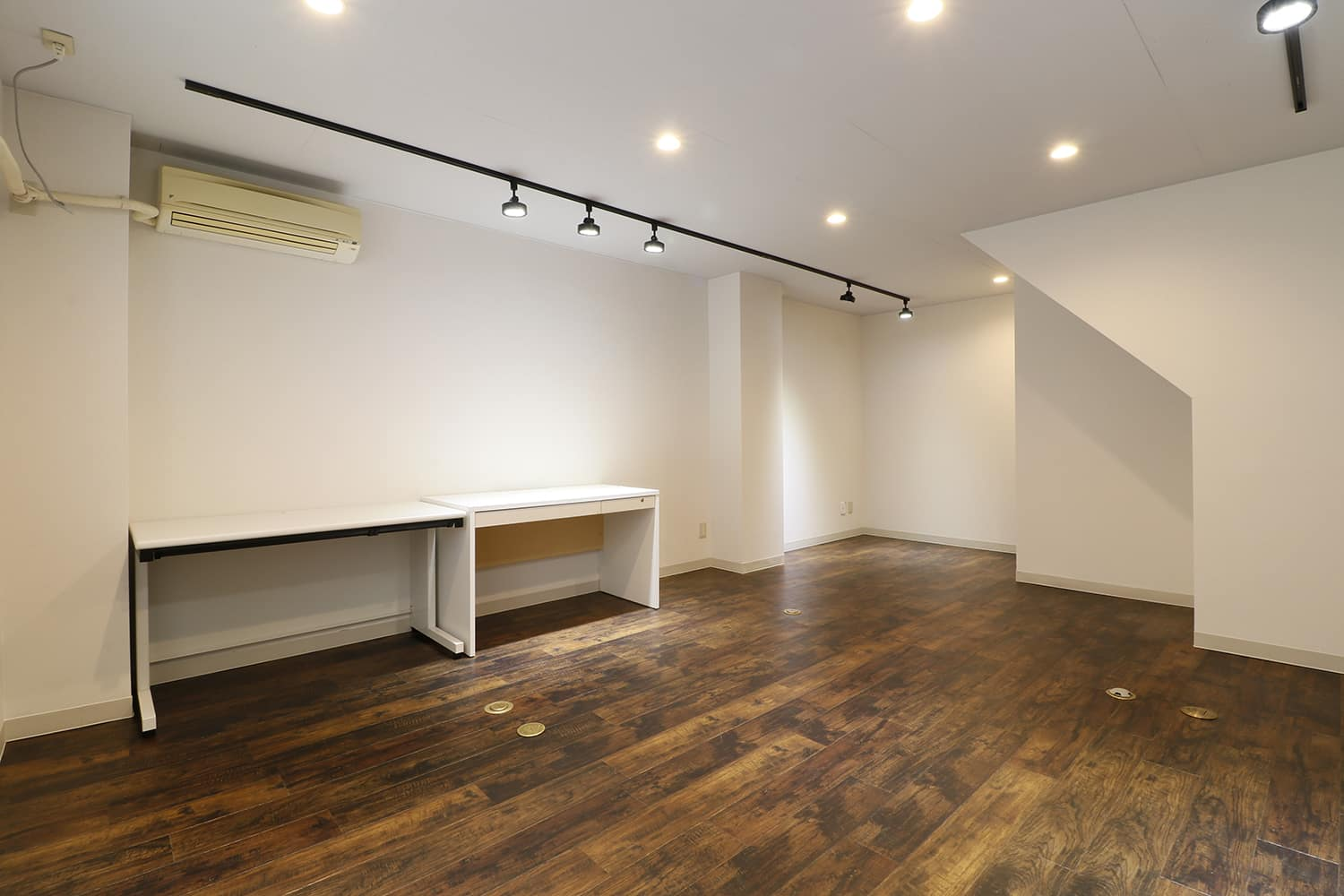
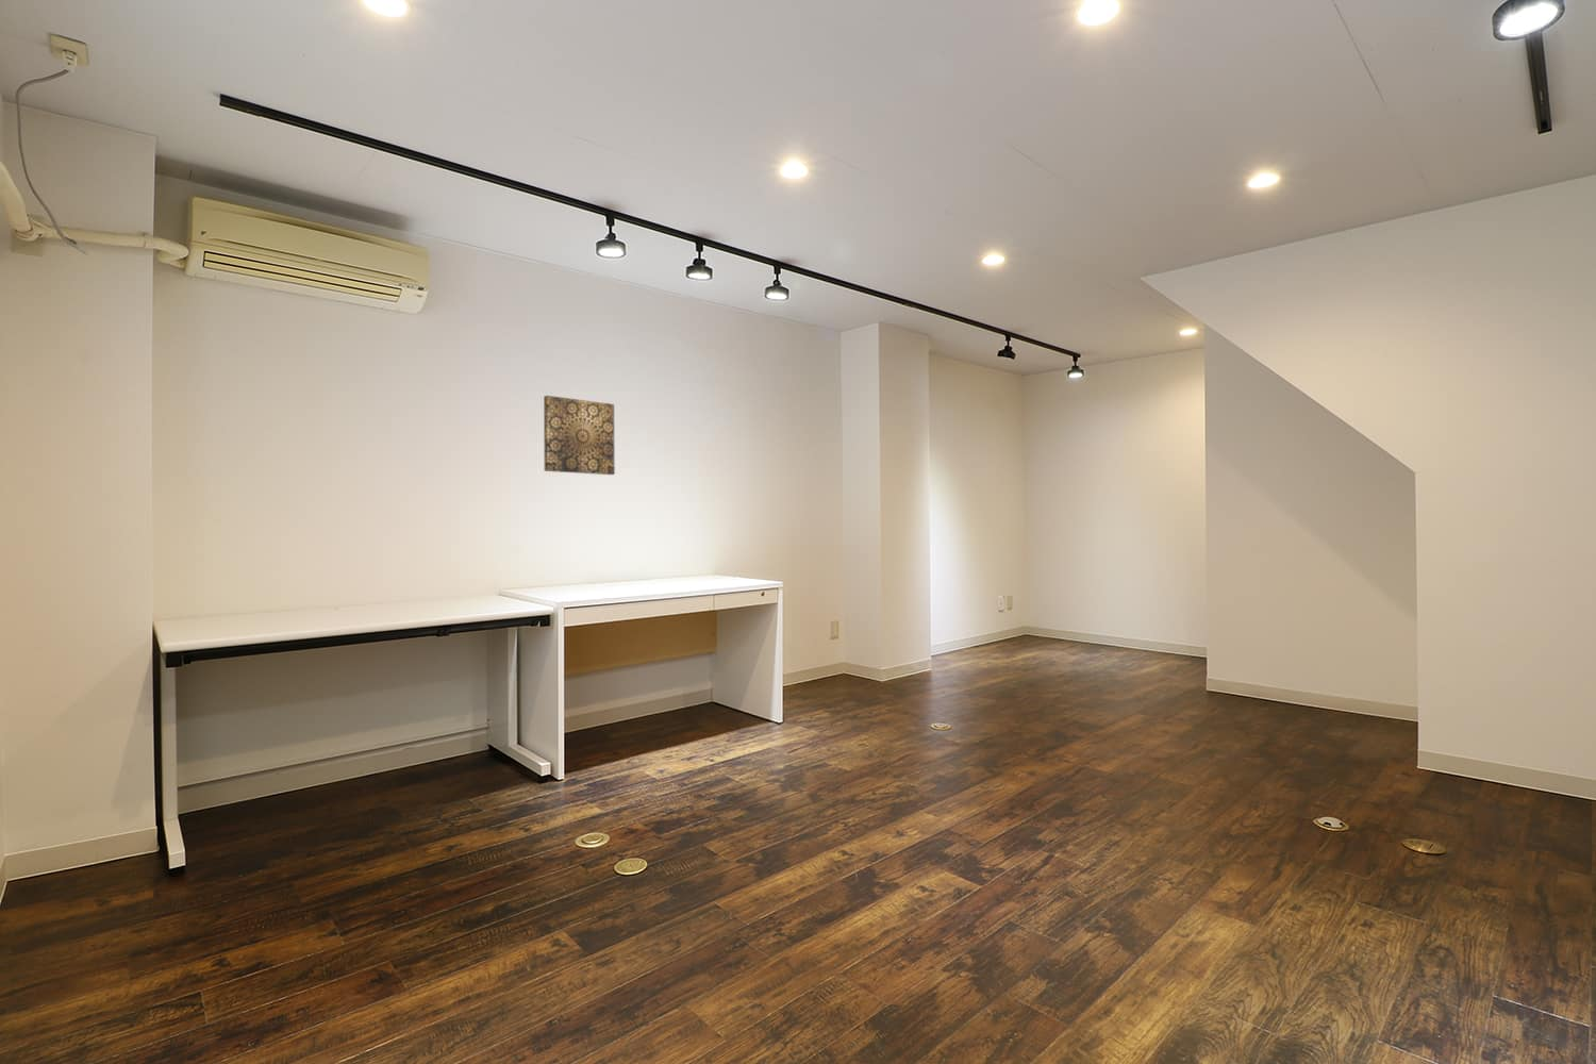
+ wall art [543,394,616,476]
